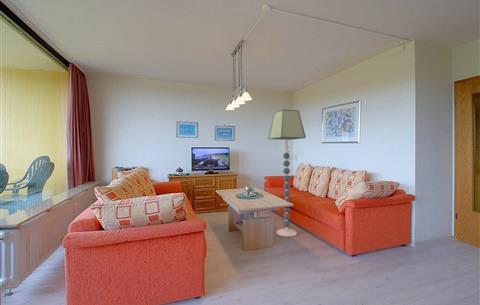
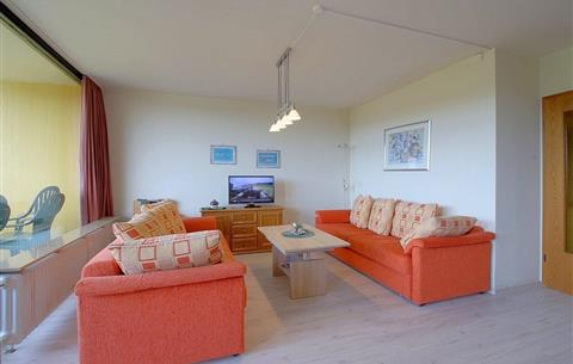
- floor lamp [267,108,307,238]
